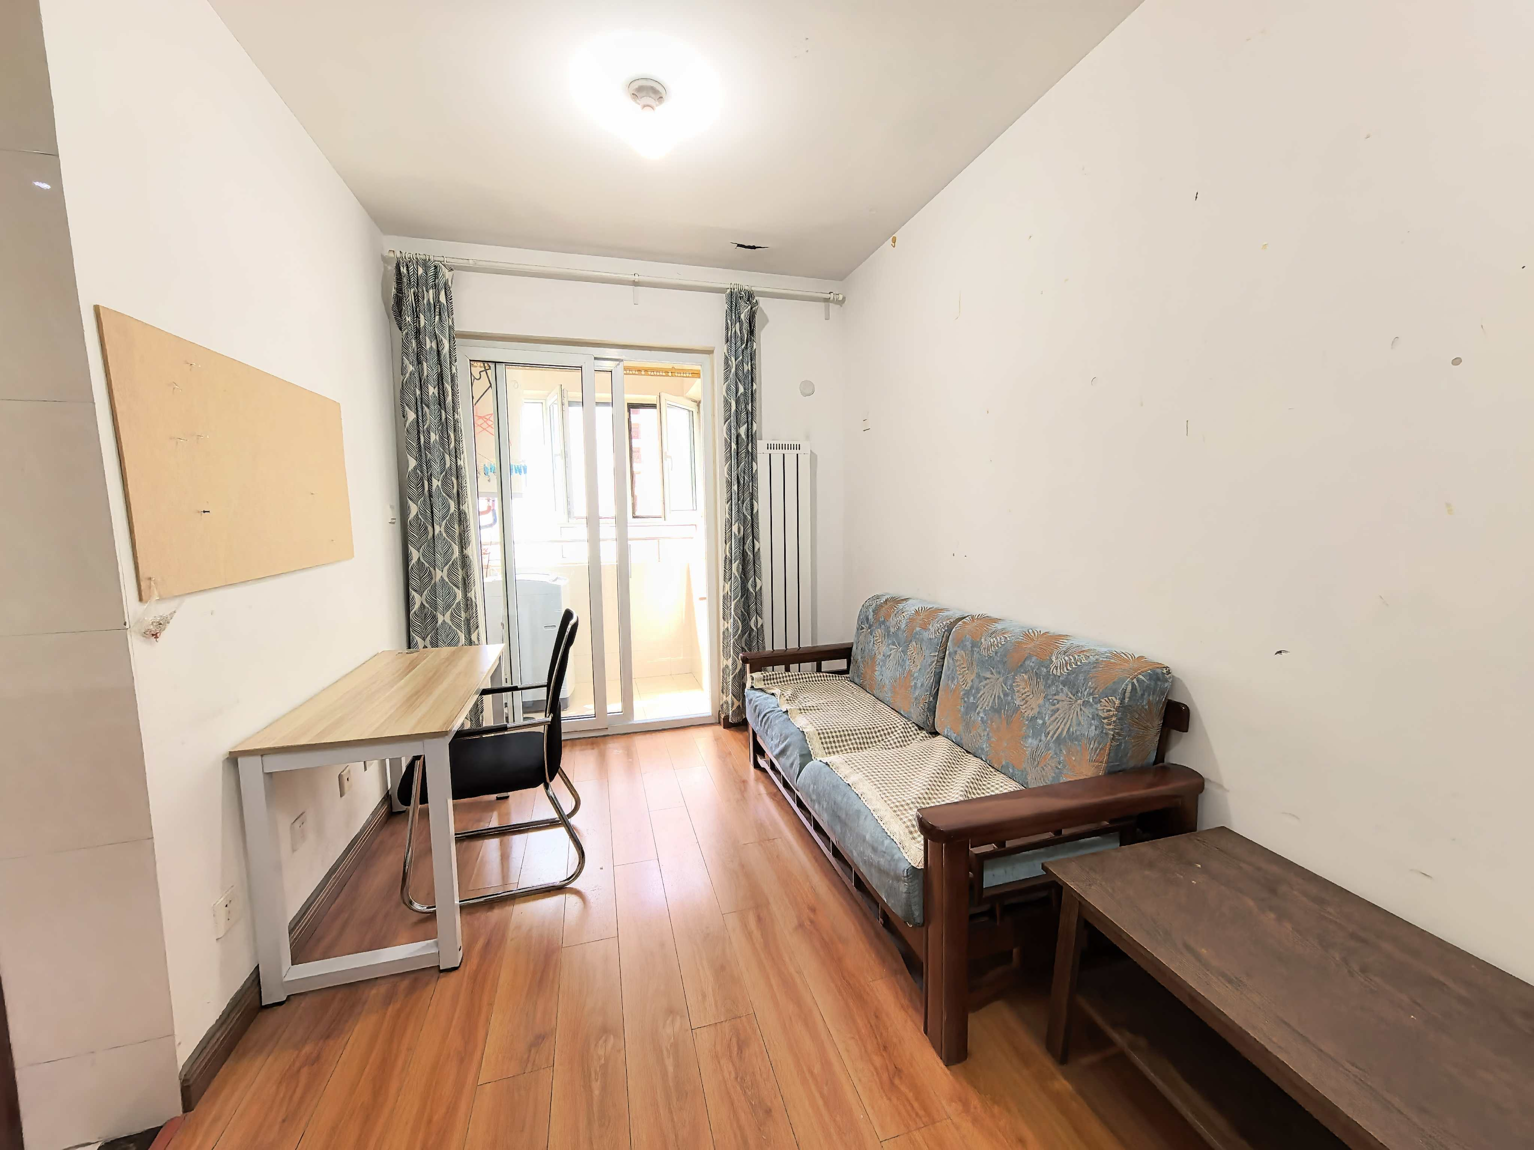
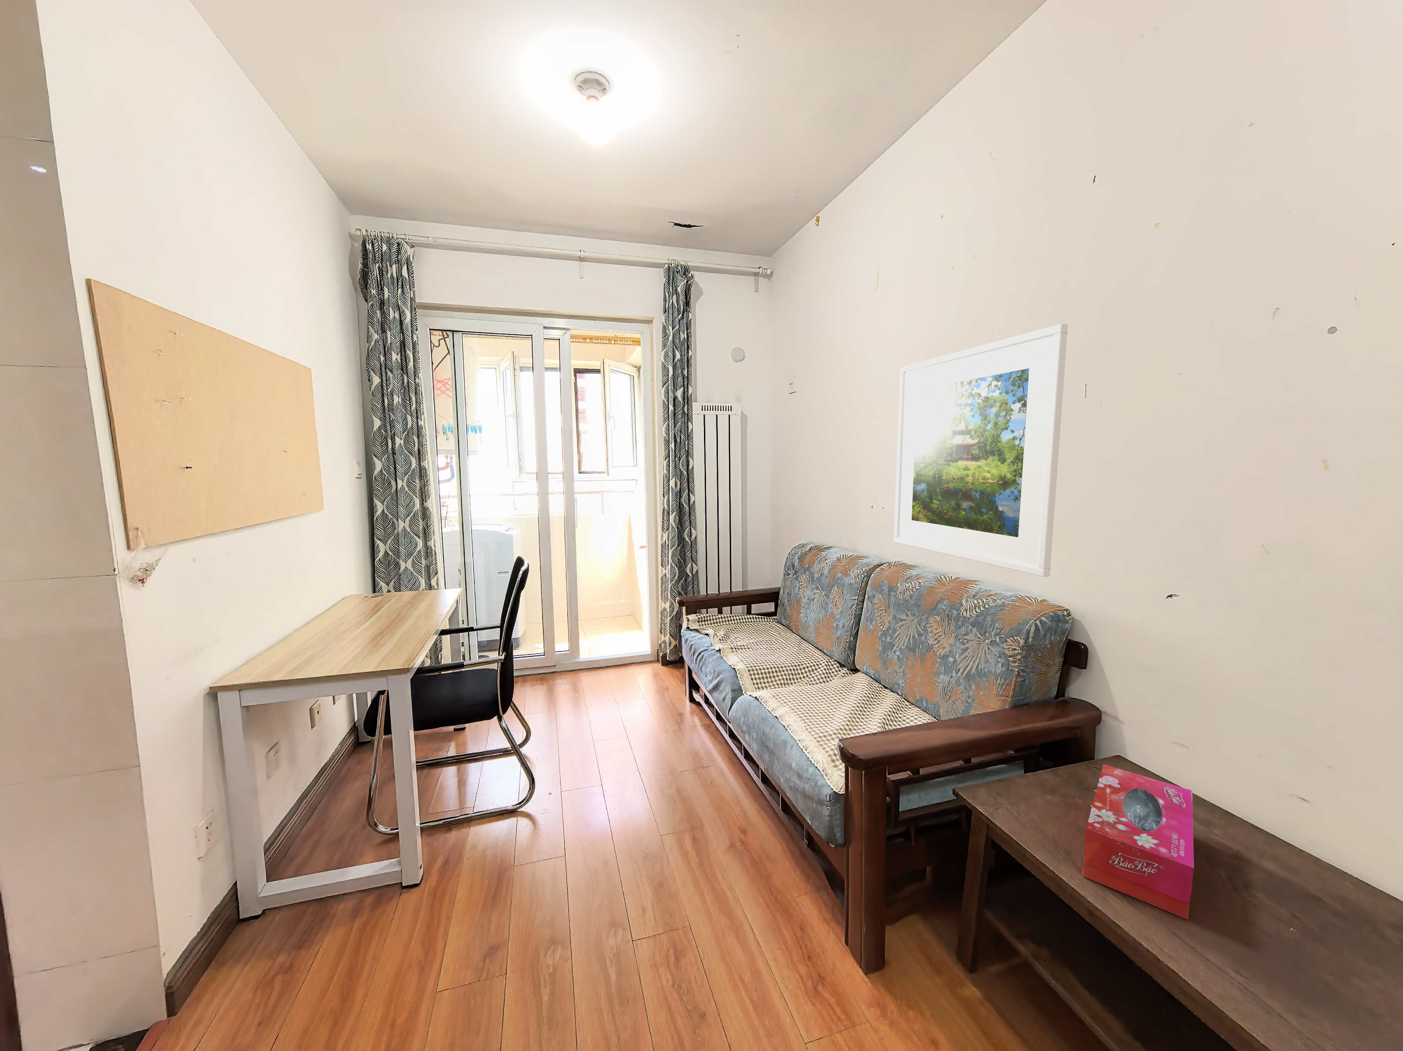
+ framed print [894,323,1068,577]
+ tissue box [1082,764,1194,921]
